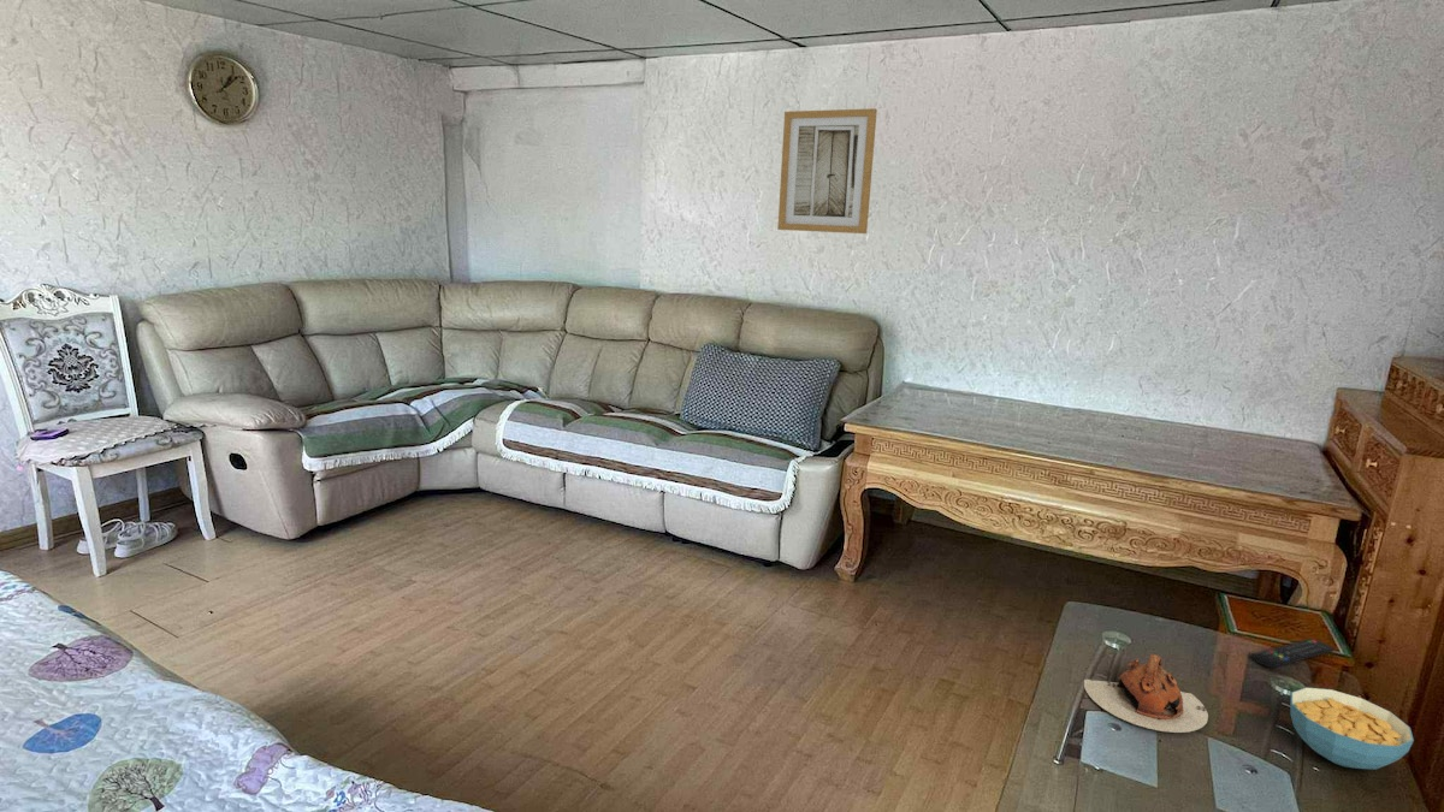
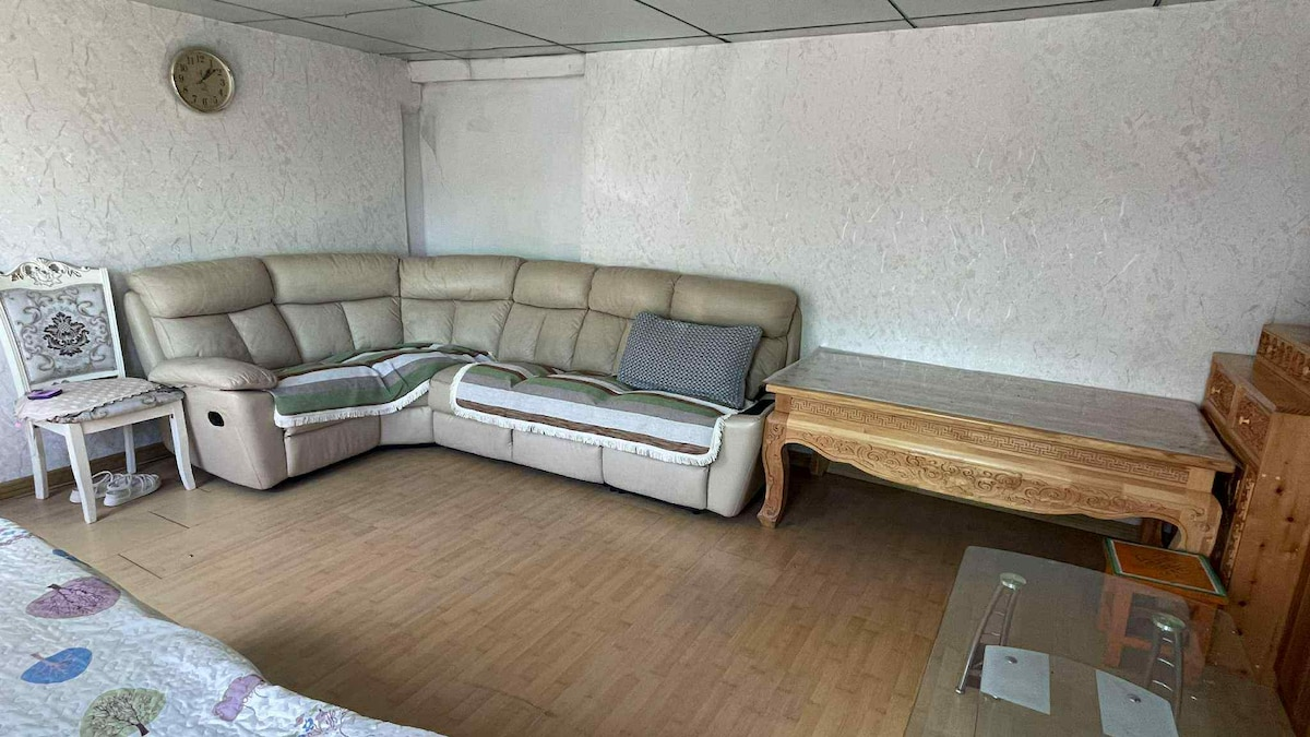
- remote control [1250,638,1336,669]
- wall art [776,107,878,235]
- teapot [1083,653,1209,734]
- cereal bowl [1289,686,1415,771]
